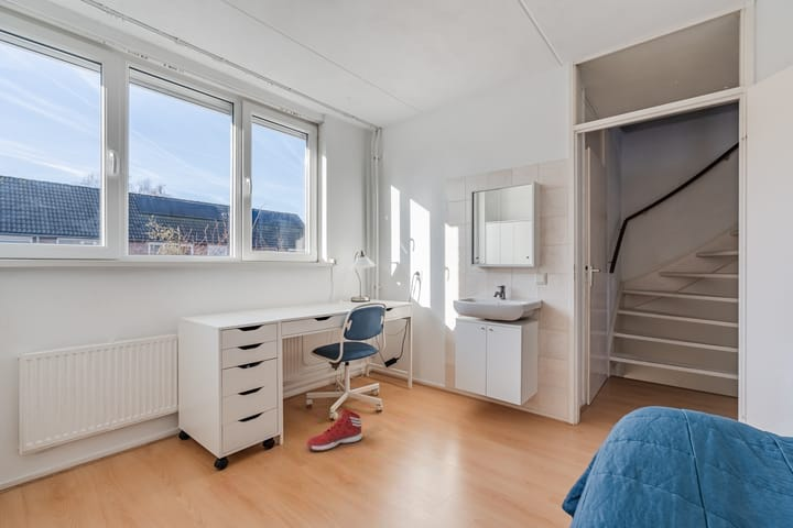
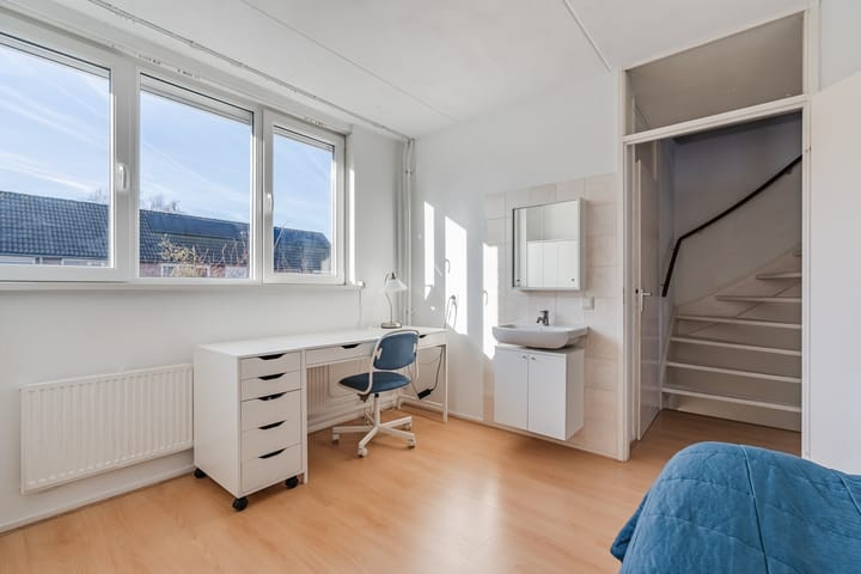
- sneaker [306,408,363,452]
